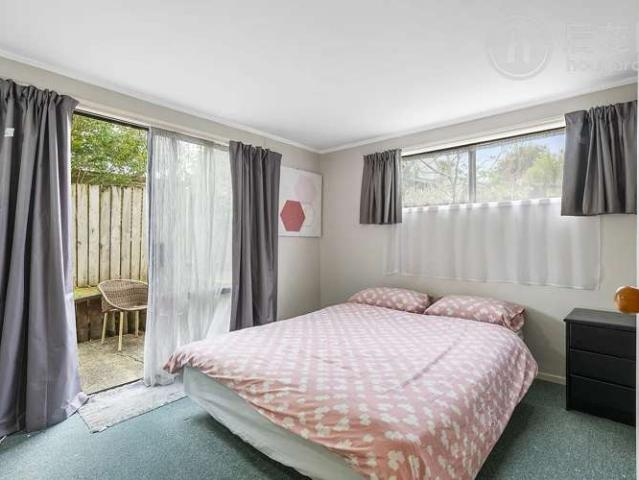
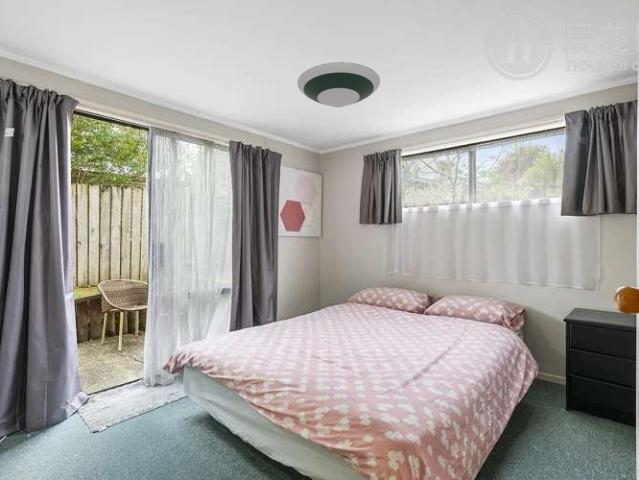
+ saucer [296,61,381,108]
